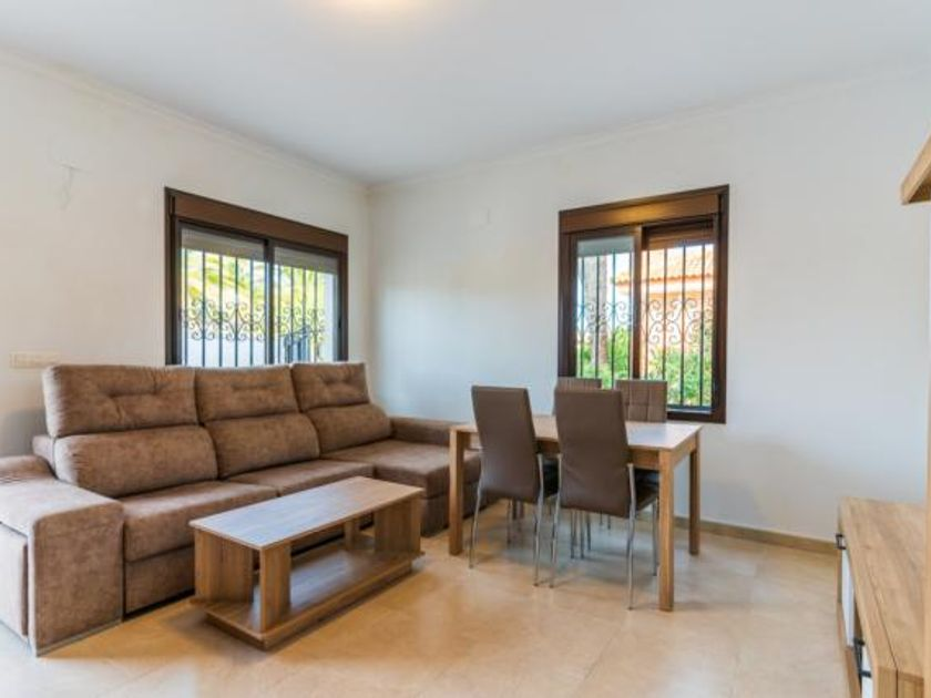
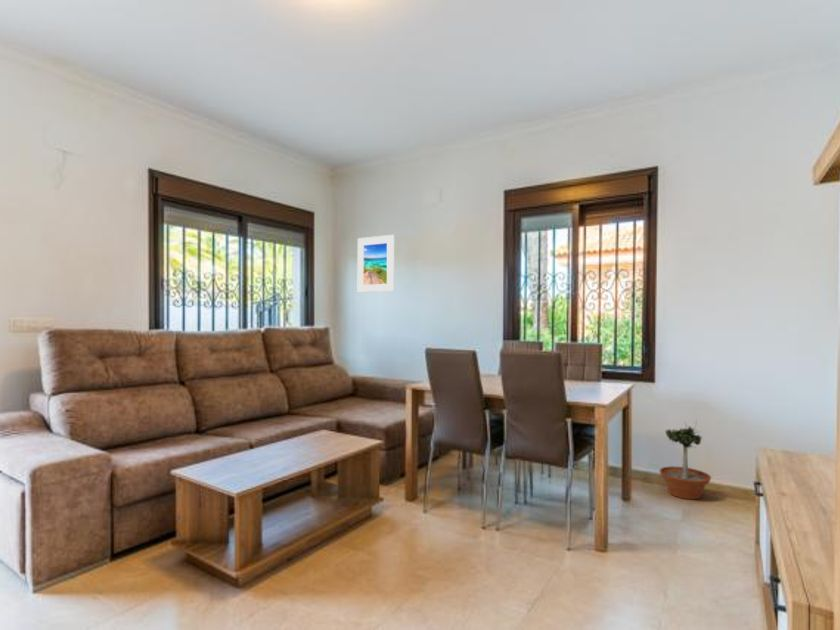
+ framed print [357,234,395,293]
+ potted tree [658,418,712,500]
